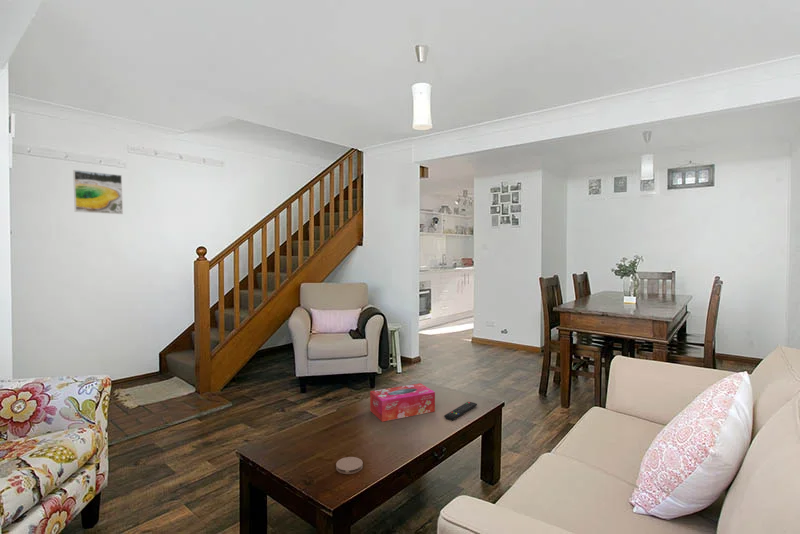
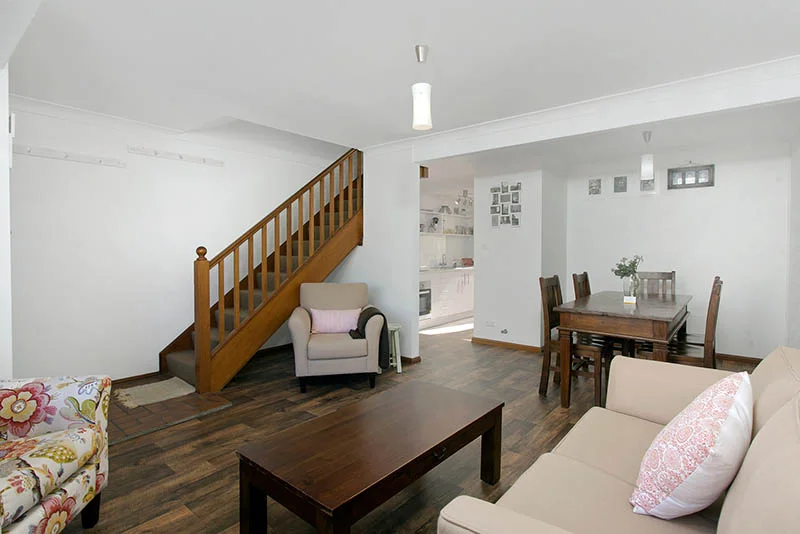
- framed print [72,169,124,215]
- remote control [443,401,478,421]
- tissue box [369,382,436,423]
- coaster [335,456,364,475]
